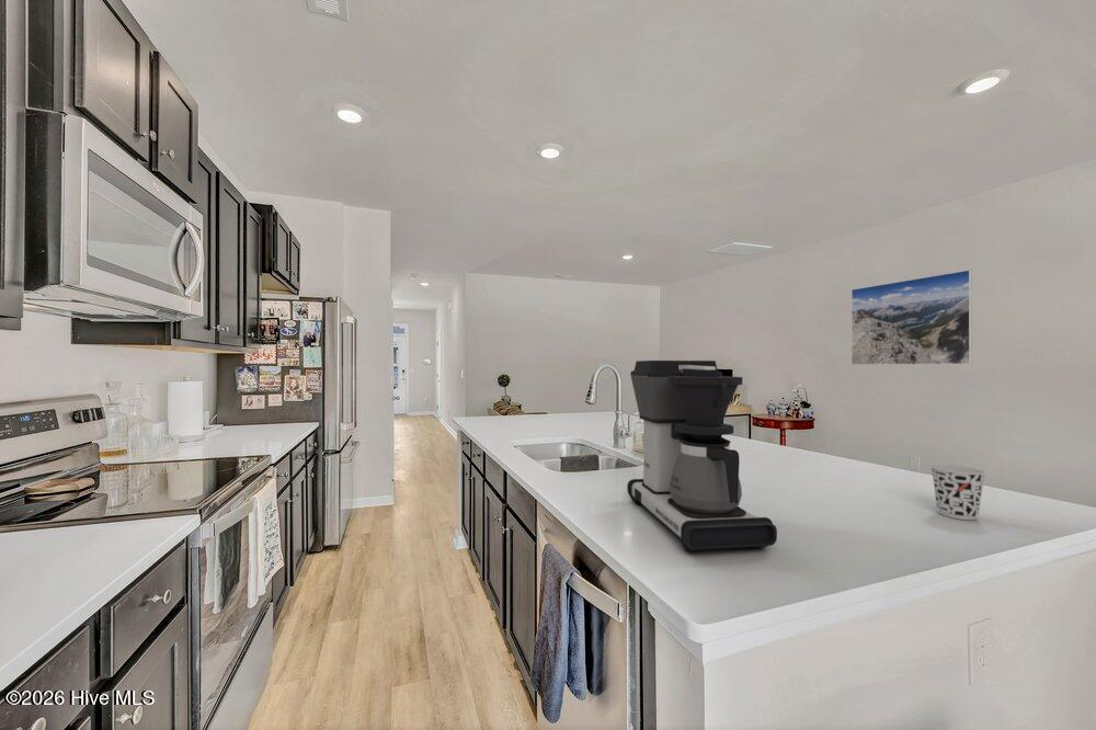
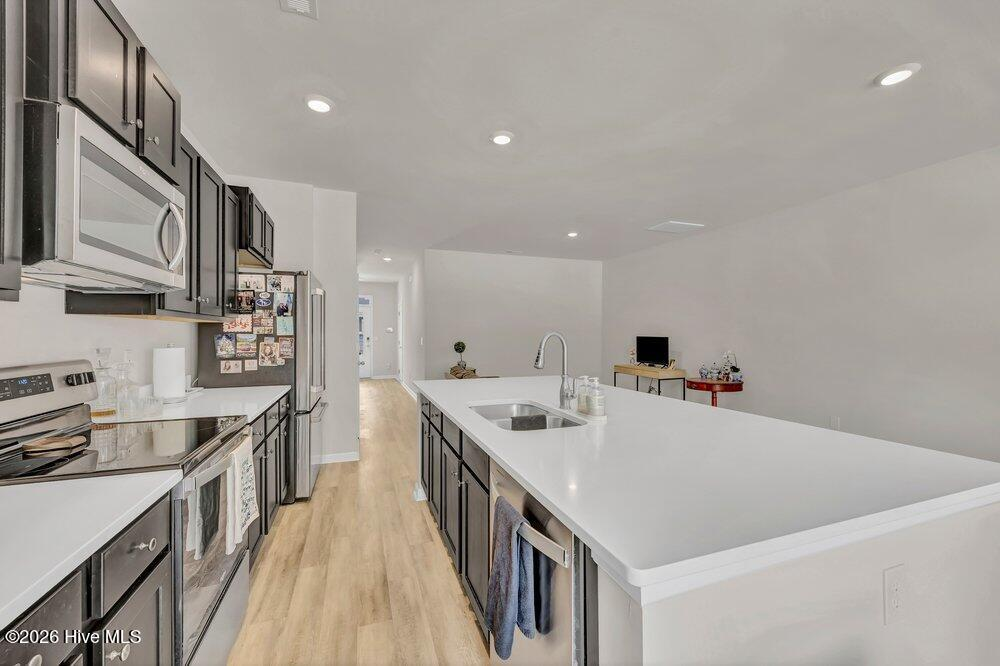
- cup [929,464,987,521]
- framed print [850,269,973,366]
- coffee maker [626,360,778,552]
